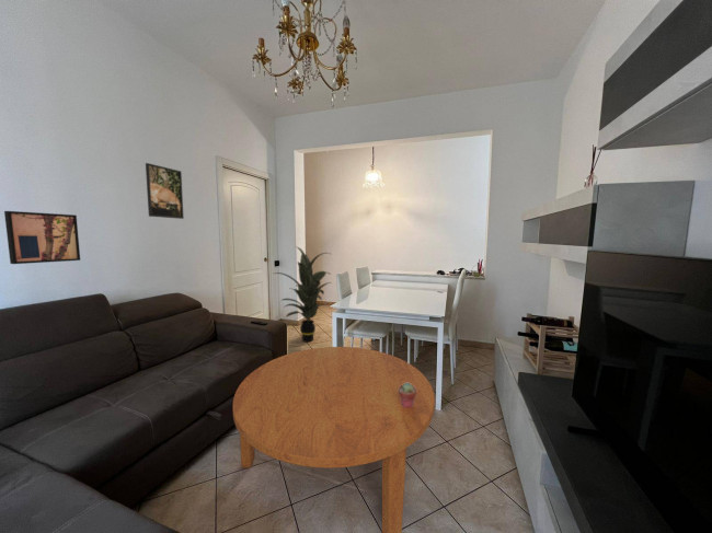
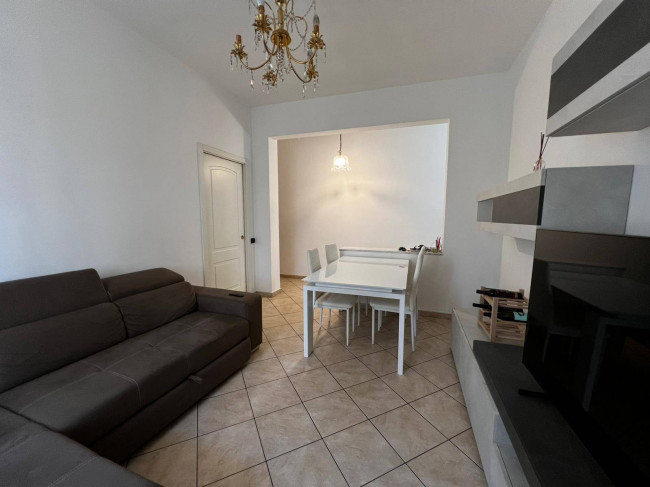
- indoor plant [274,246,332,343]
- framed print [145,162,185,220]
- potted succulent [399,383,416,408]
- coffee table [232,346,436,533]
- wall art [3,210,81,265]
